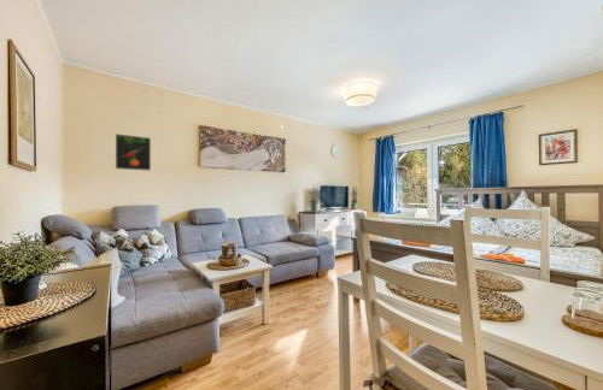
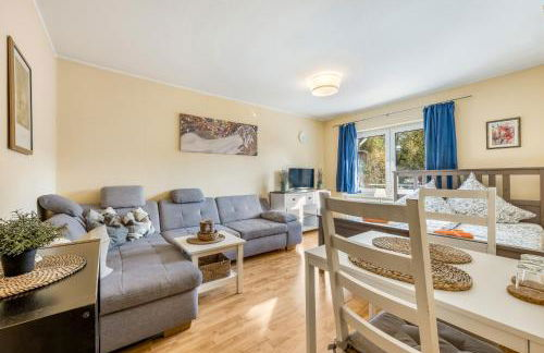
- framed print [115,132,152,172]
